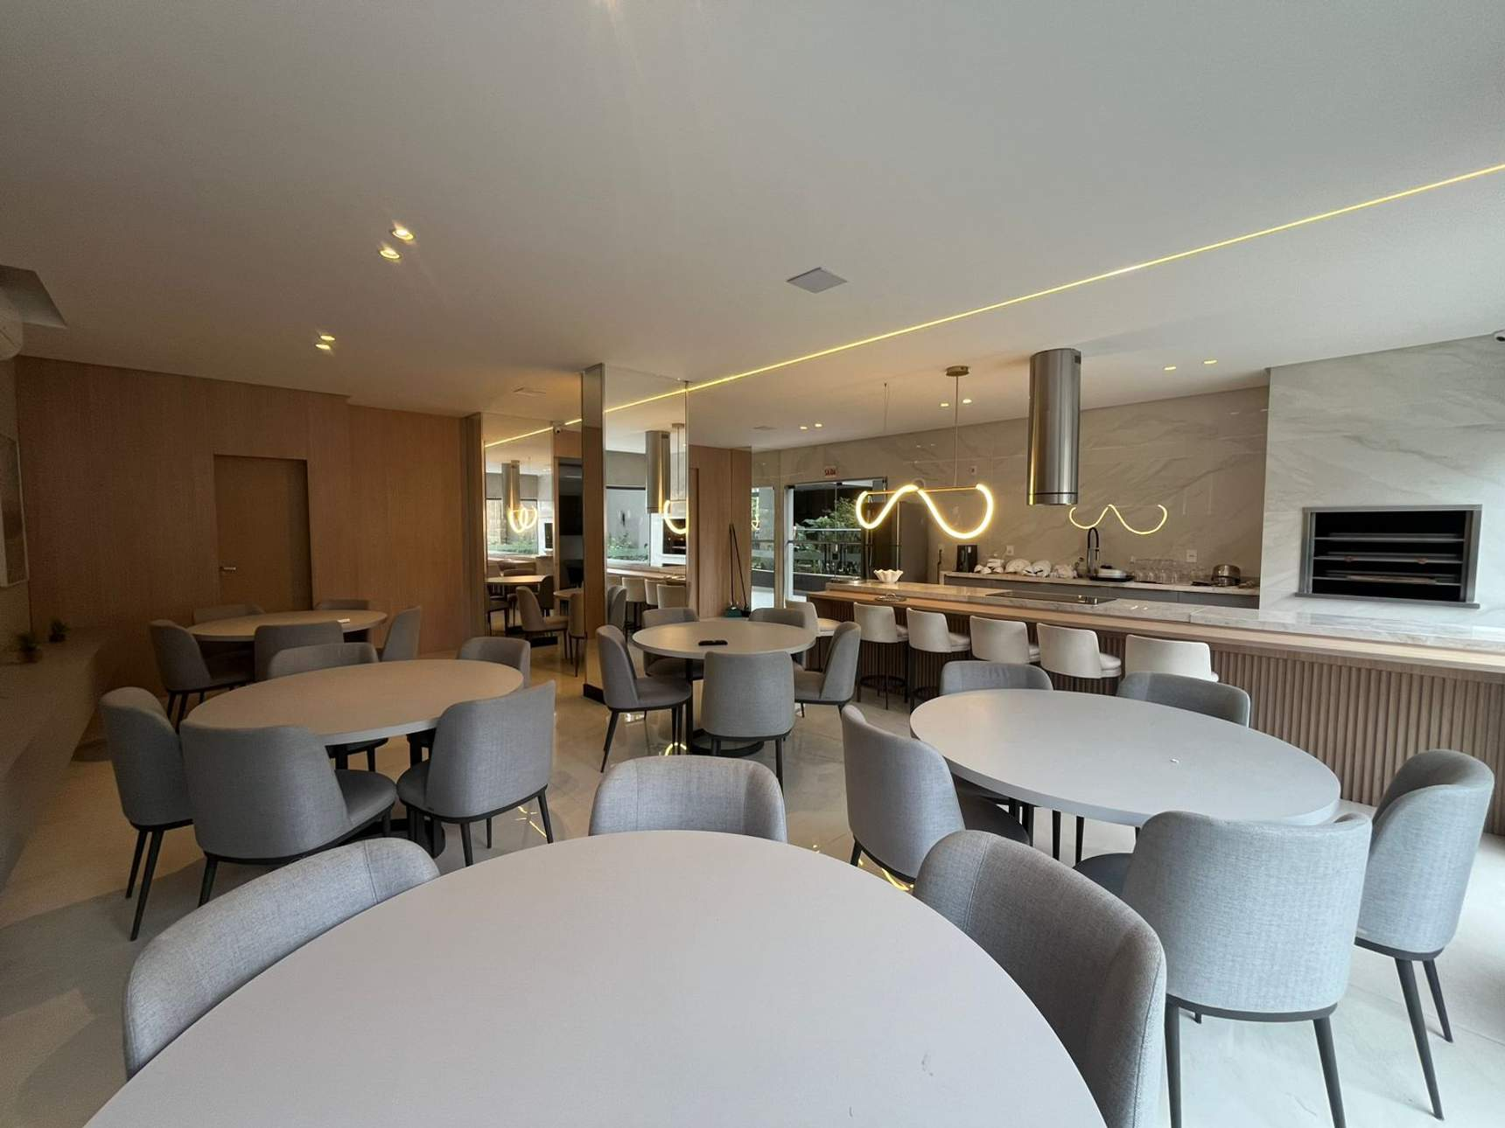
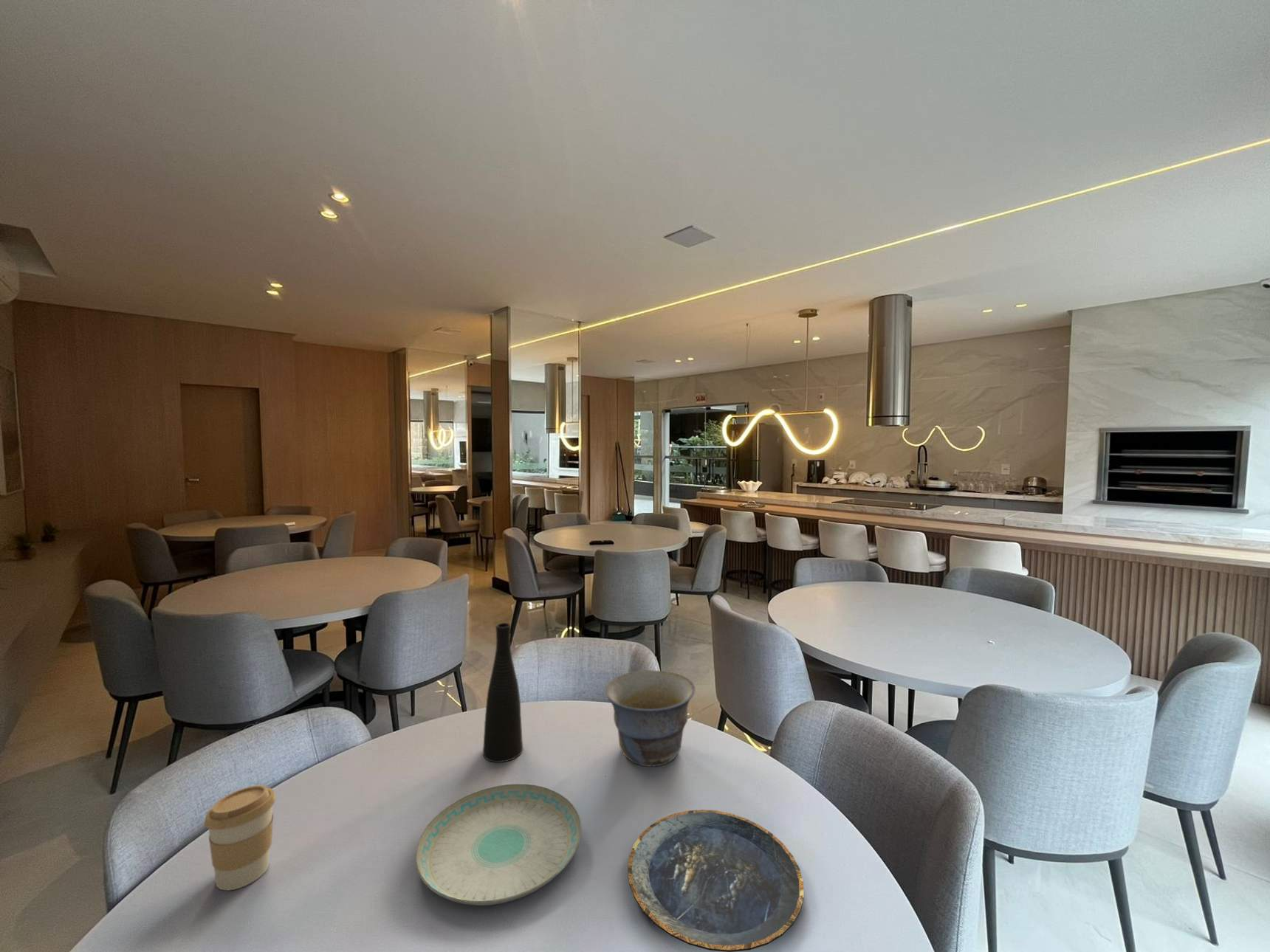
+ plate [627,809,805,952]
+ bowl [605,669,696,767]
+ coffee cup [204,784,277,891]
+ plate [414,783,583,906]
+ vase [482,622,524,763]
